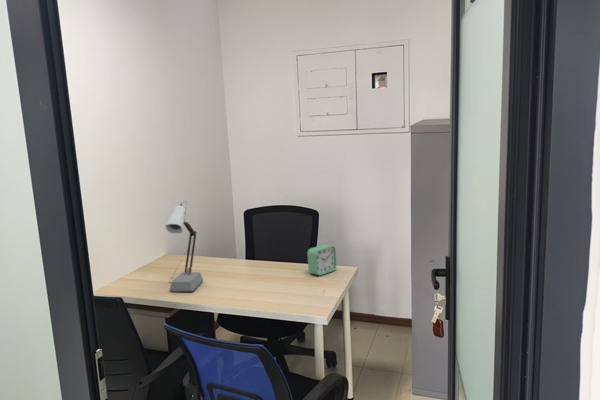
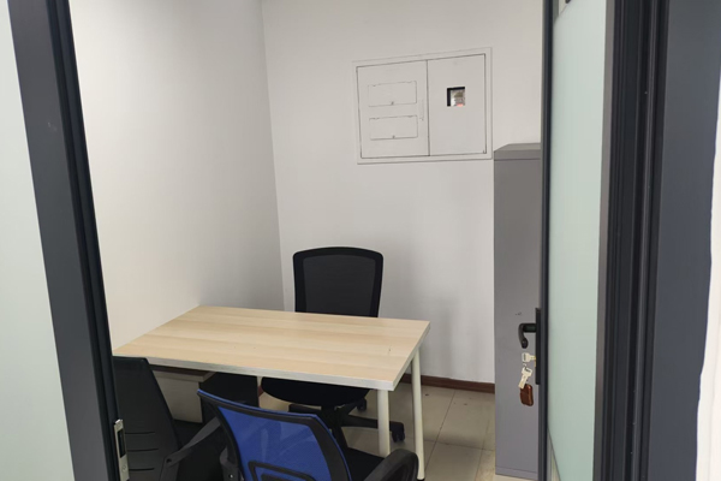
- alarm clock [306,244,338,276]
- desk lamp [164,200,204,292]
